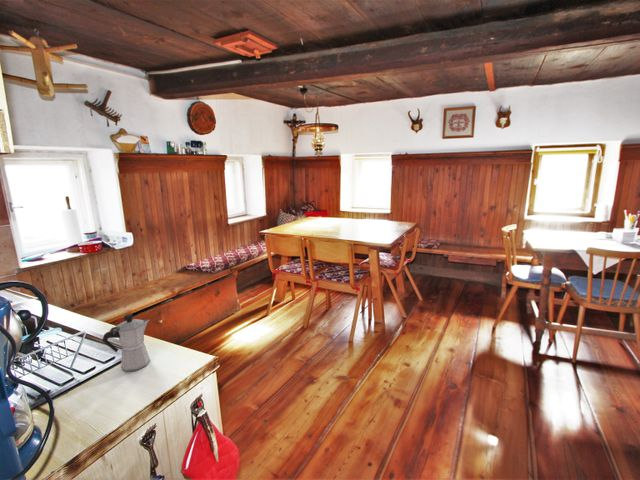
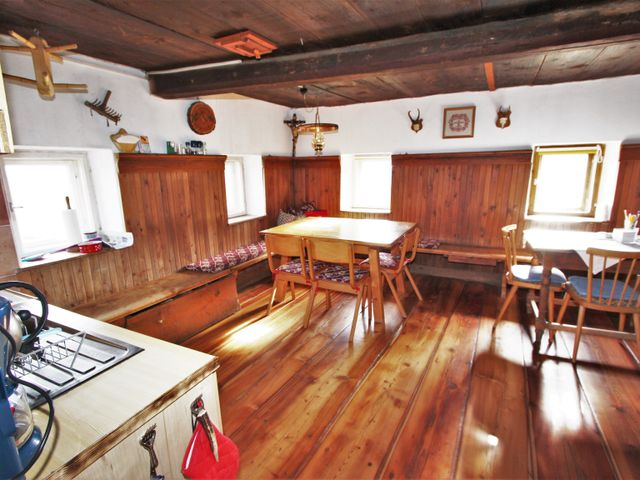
- coffee maker [101,313,151,372]
